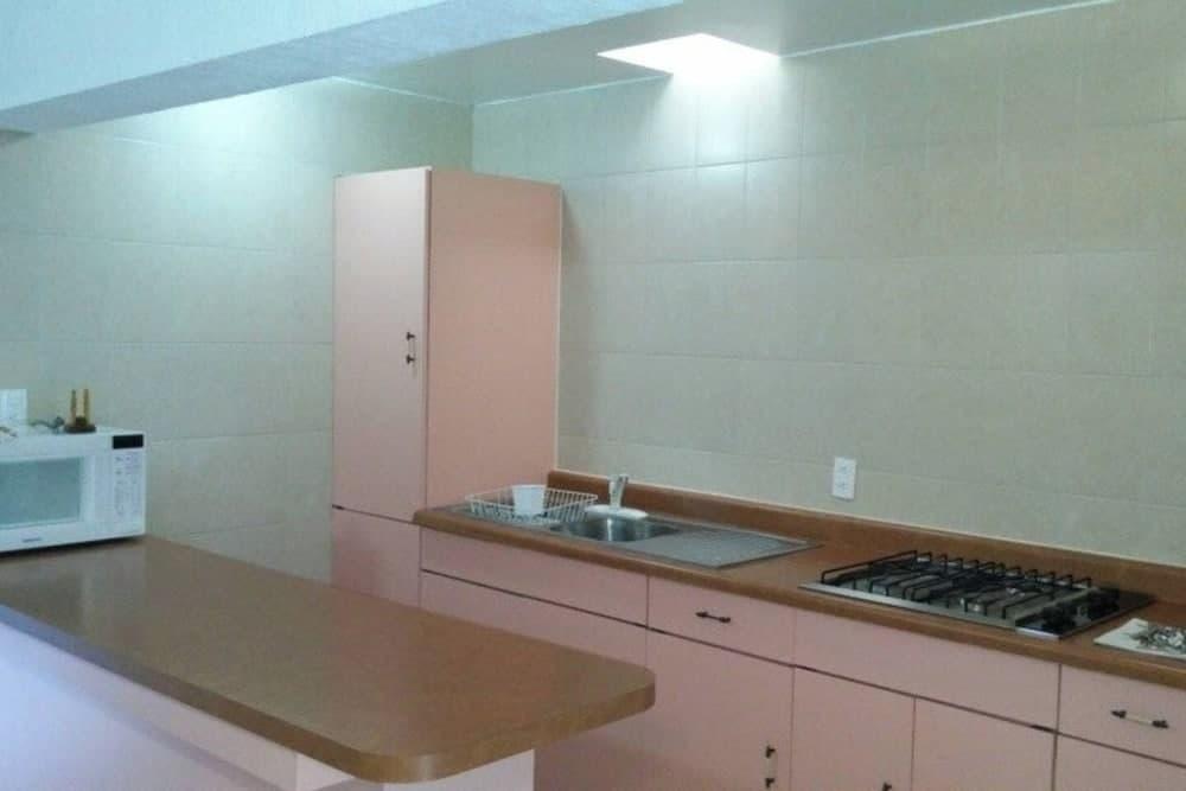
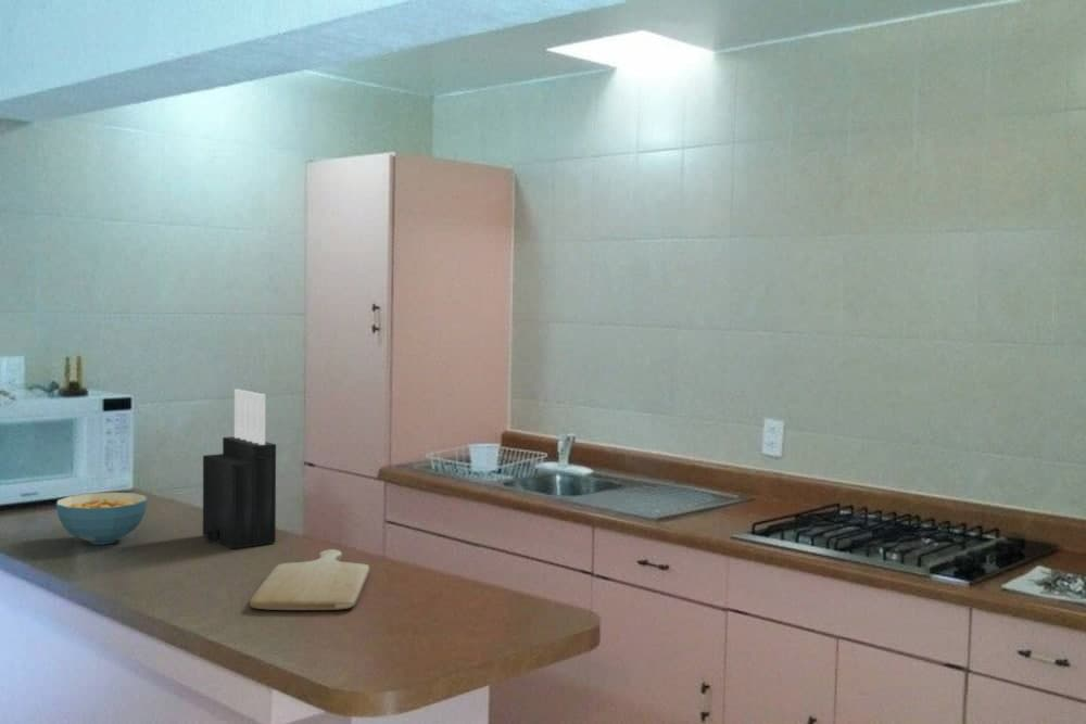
+ cereal bowl [55,492,149,545]
+ chopping board [249,548,370,611]
+ knife block [202,389,277,550]
